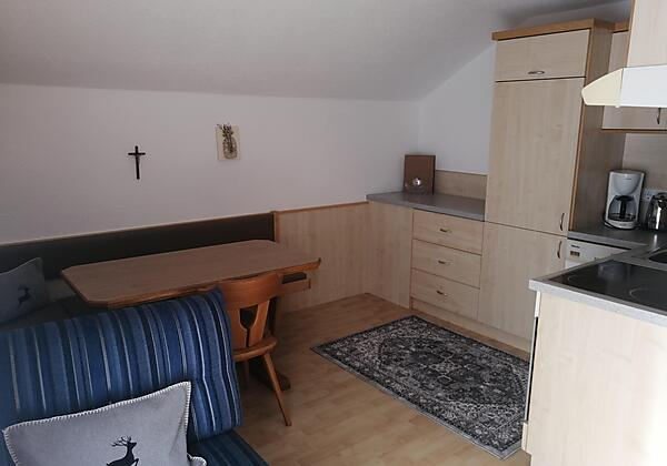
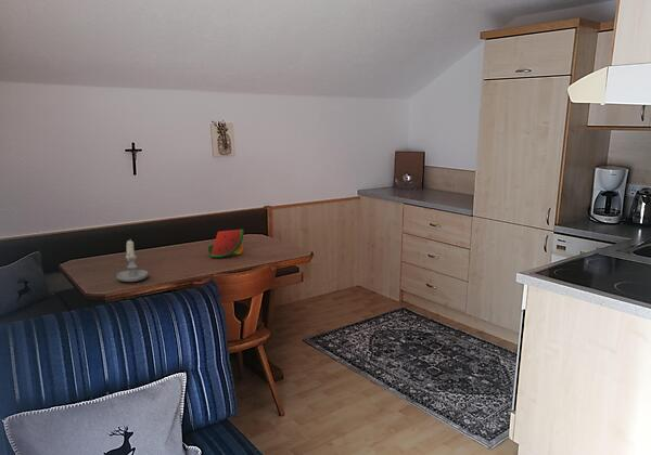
+ watermelon [207,229,244,259]
+ candle [116,239,149,283]
